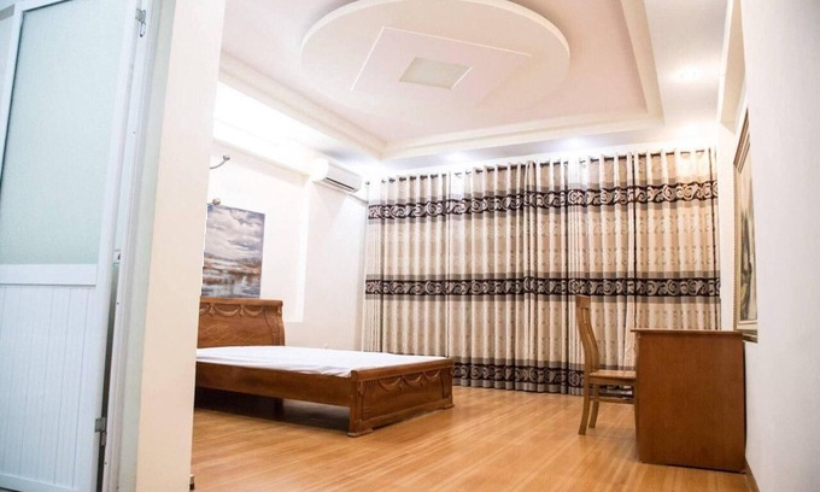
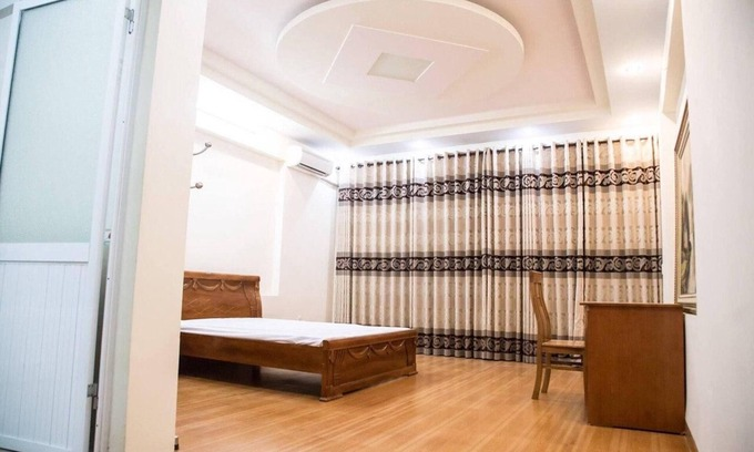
- wall art [200,204,266,300]
